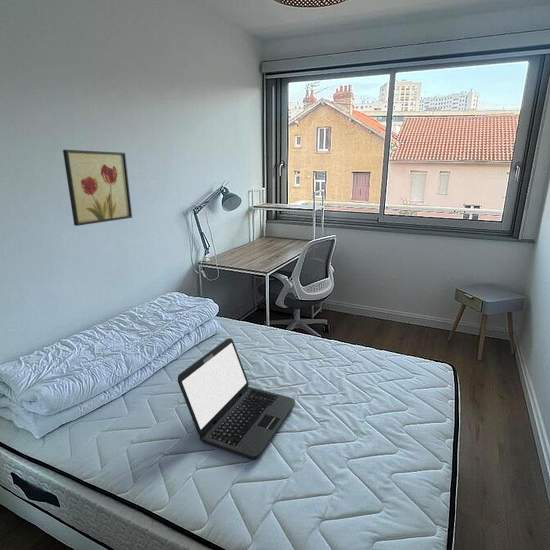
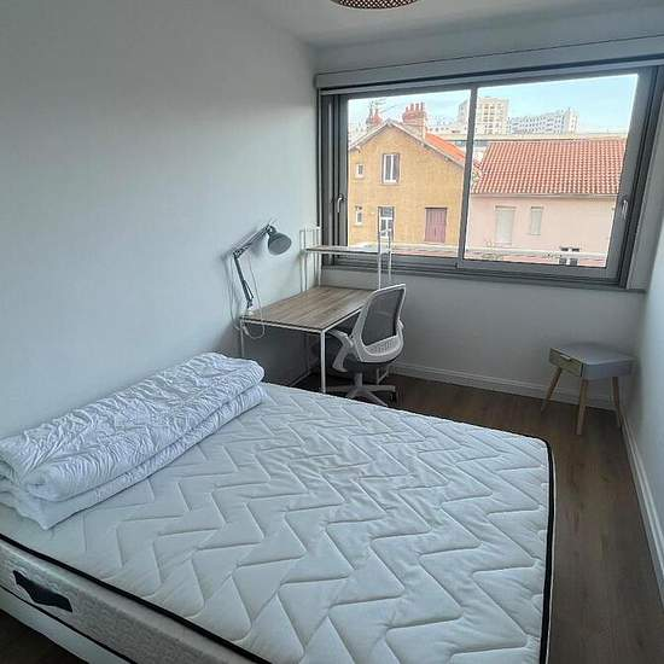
- wall art [62,149,133,227]
- laptop [177,337,296,461]
